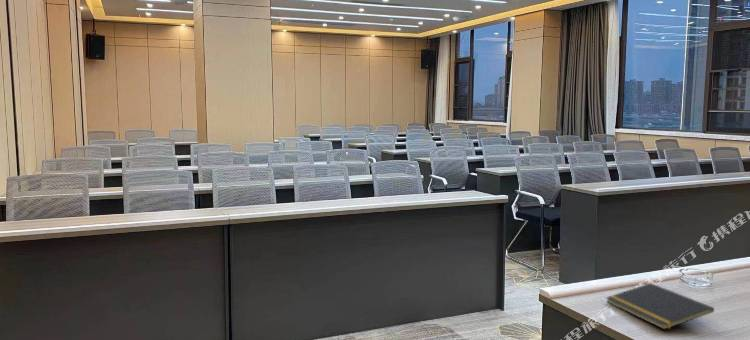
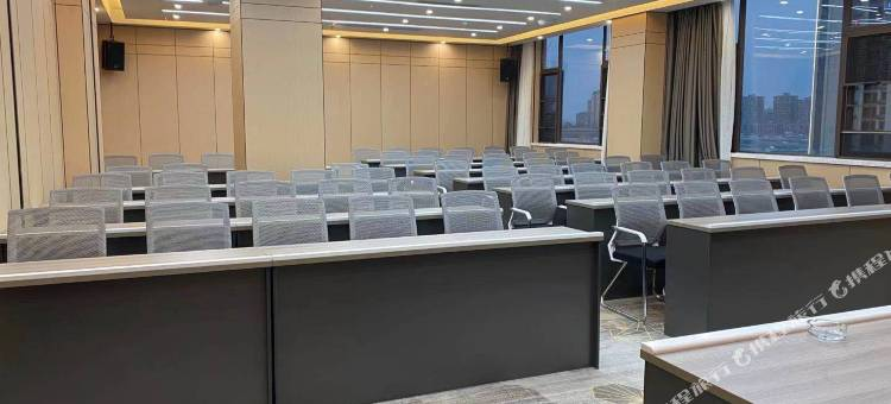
- notepad [605,282,715,331]
